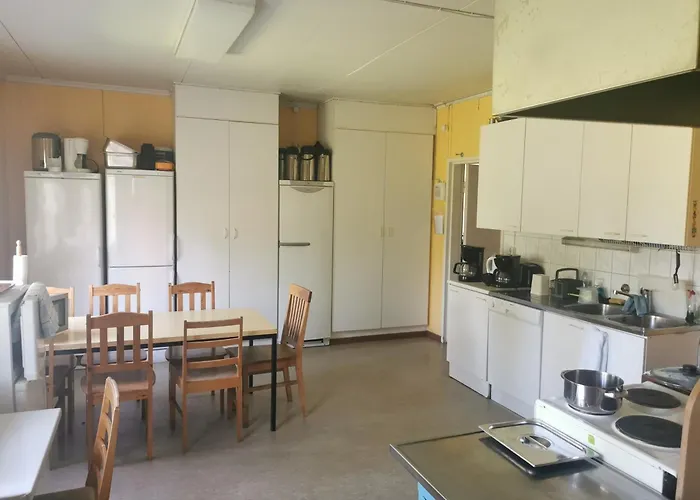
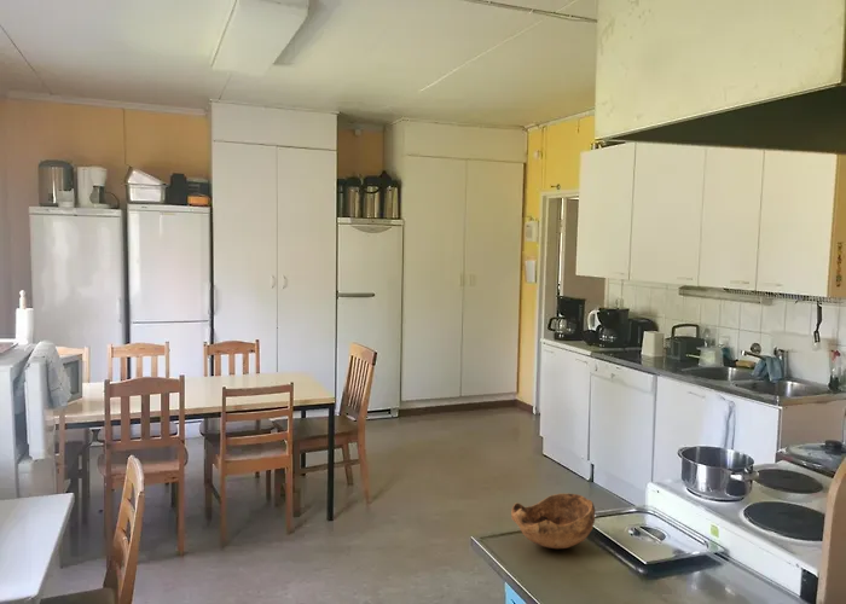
+ bowl [510,493,596,550]
